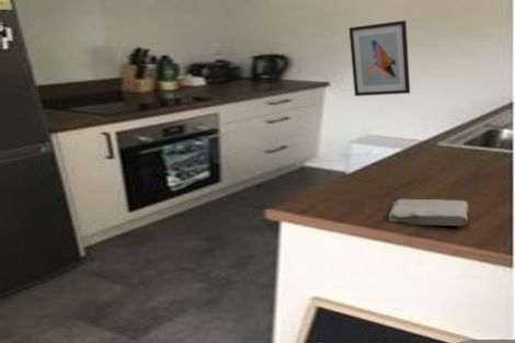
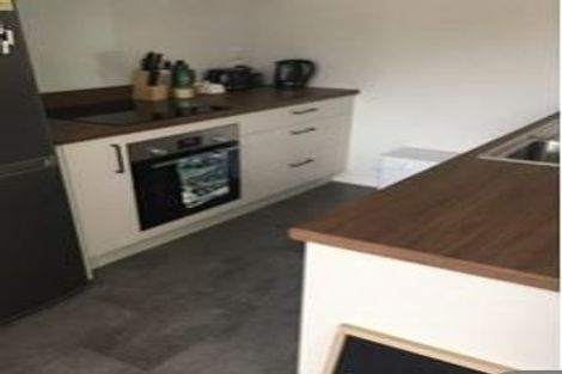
- washcloth [388,198,469,227]
- wall art [348,20,411,98]
